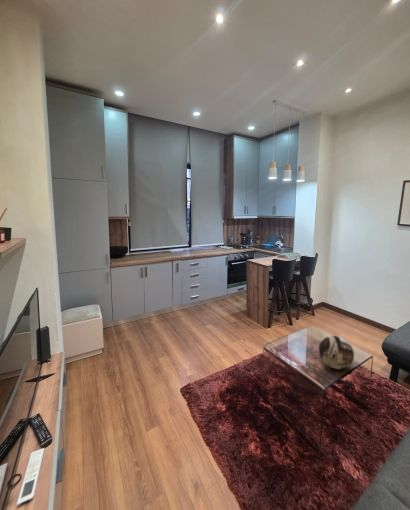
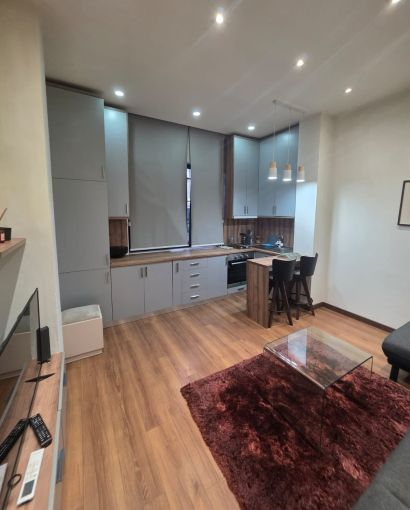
- decorative bowl [318,335,355,370]
